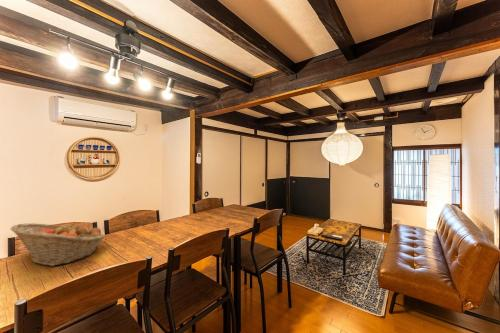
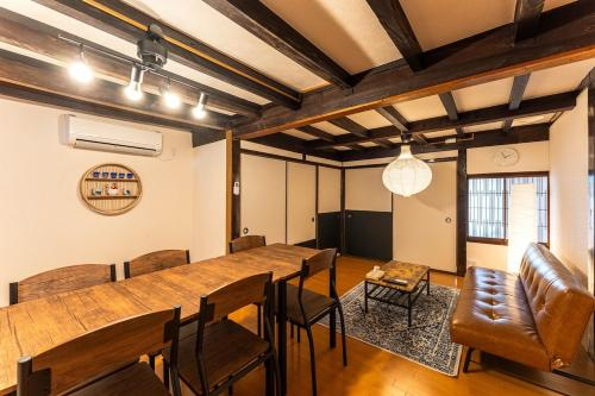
- fruit basket [9,221,107,267]
